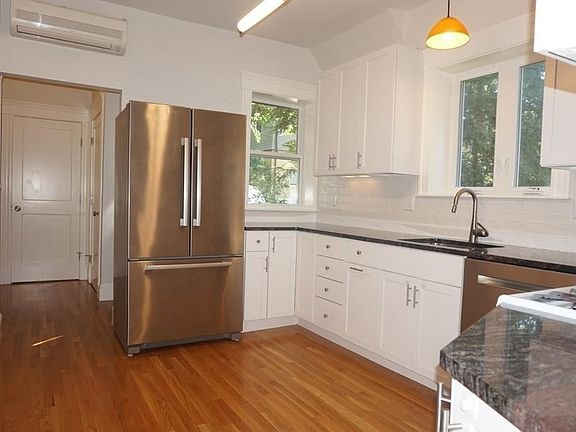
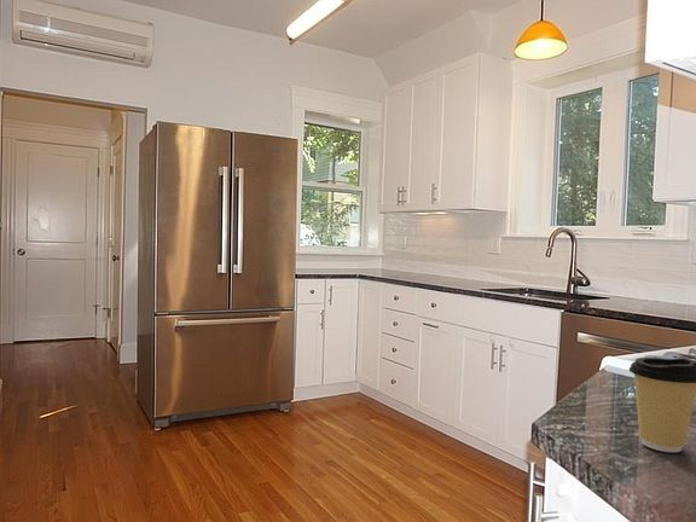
+ coffee cup [628,356,696,453]
